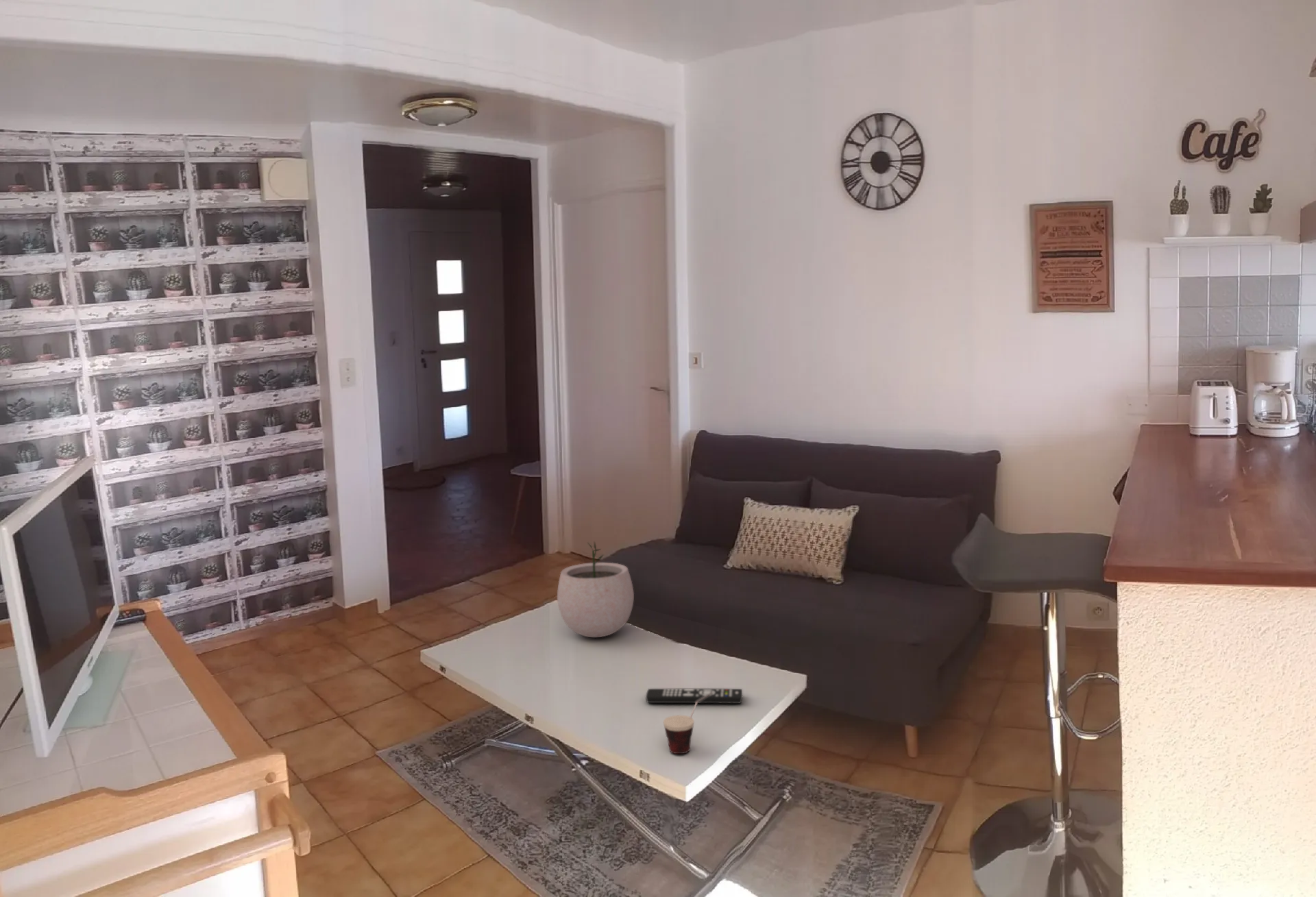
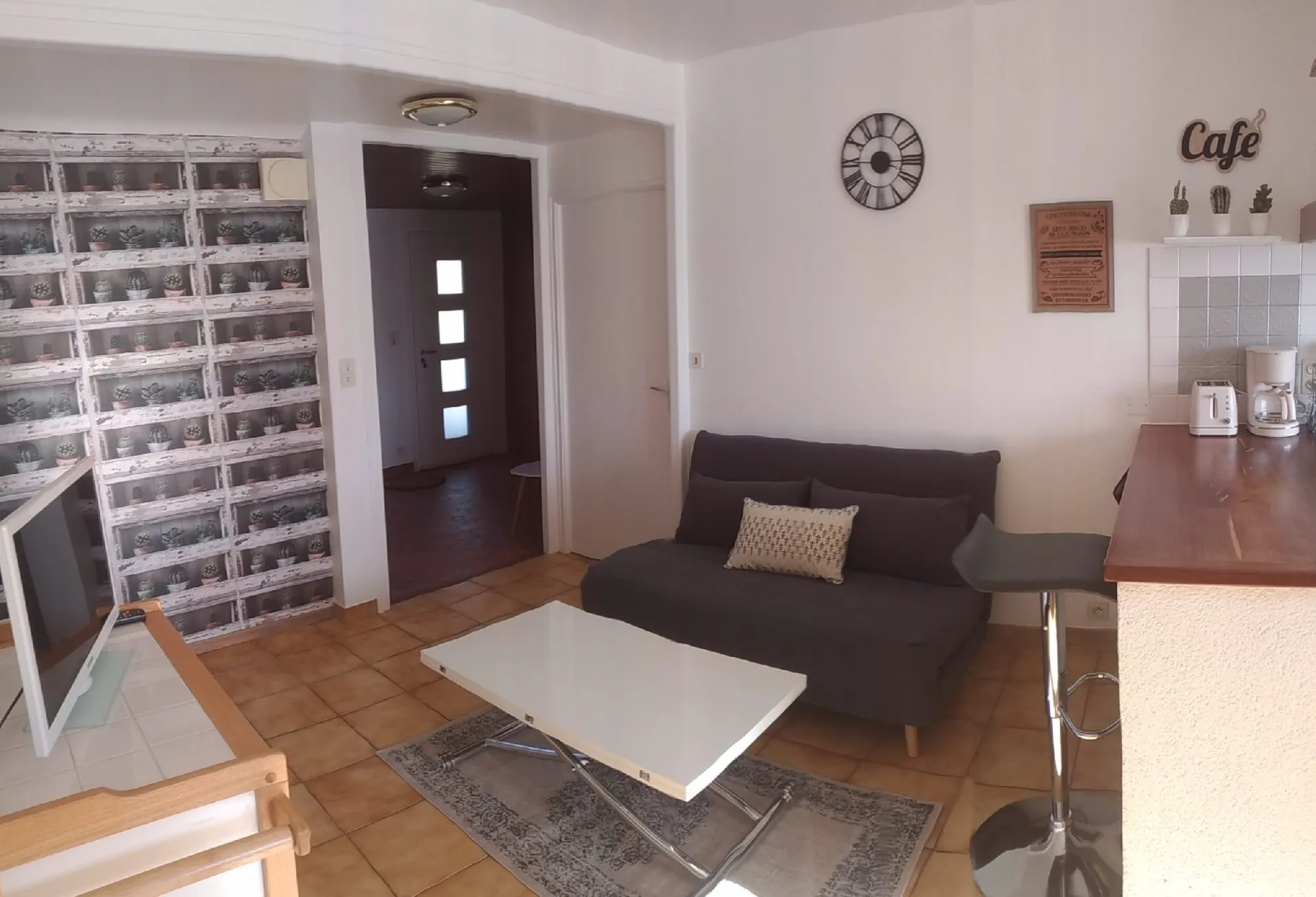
- plant pot [557,541,635,638]
- remote control [645,688,744,704]
- cup [663,692,713,754]
